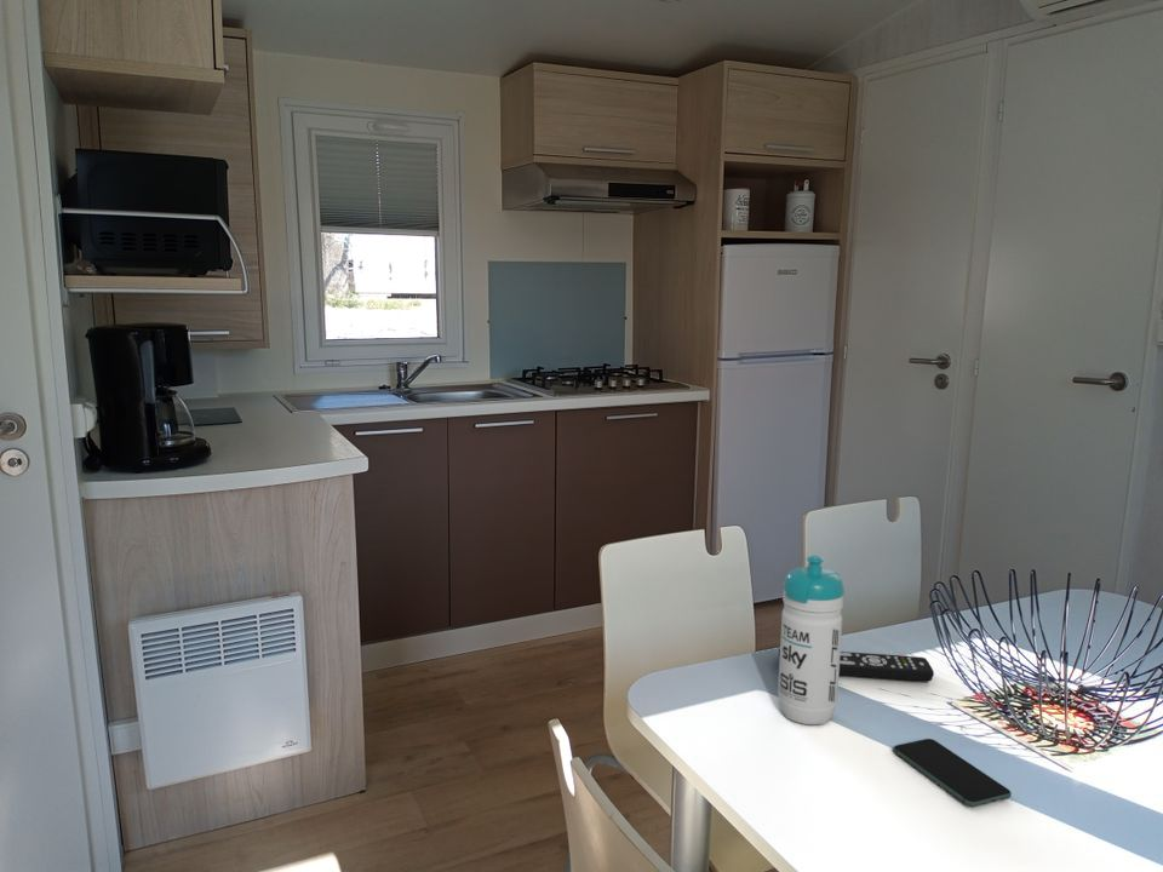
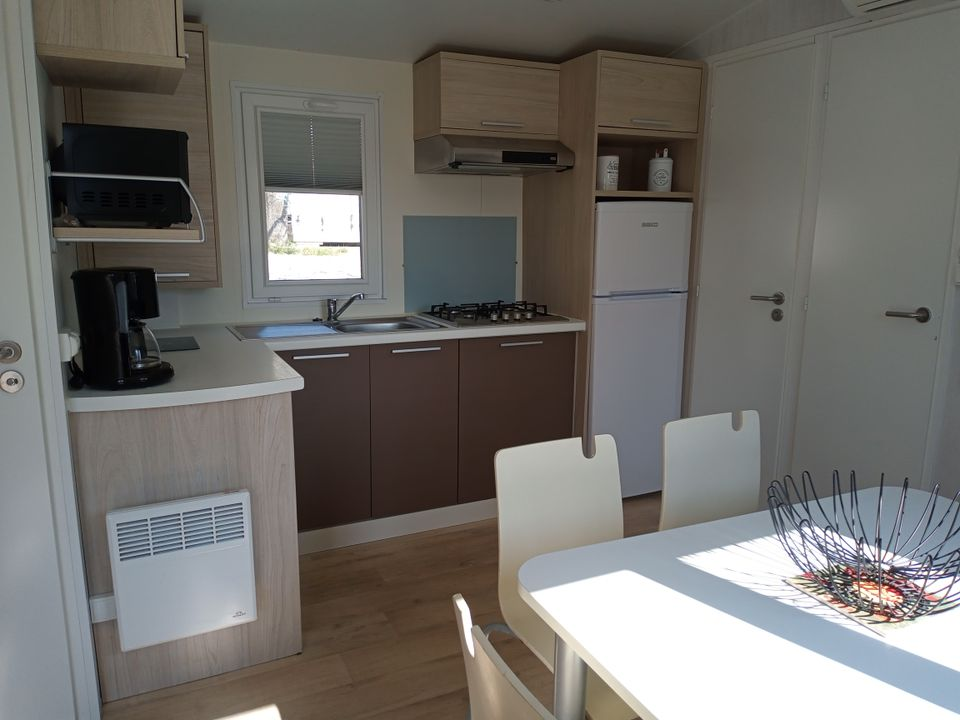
- smartphone [892,738,1013,808]
- water bottle [777,555,846,725]
- remote control [778,648,935,682]
